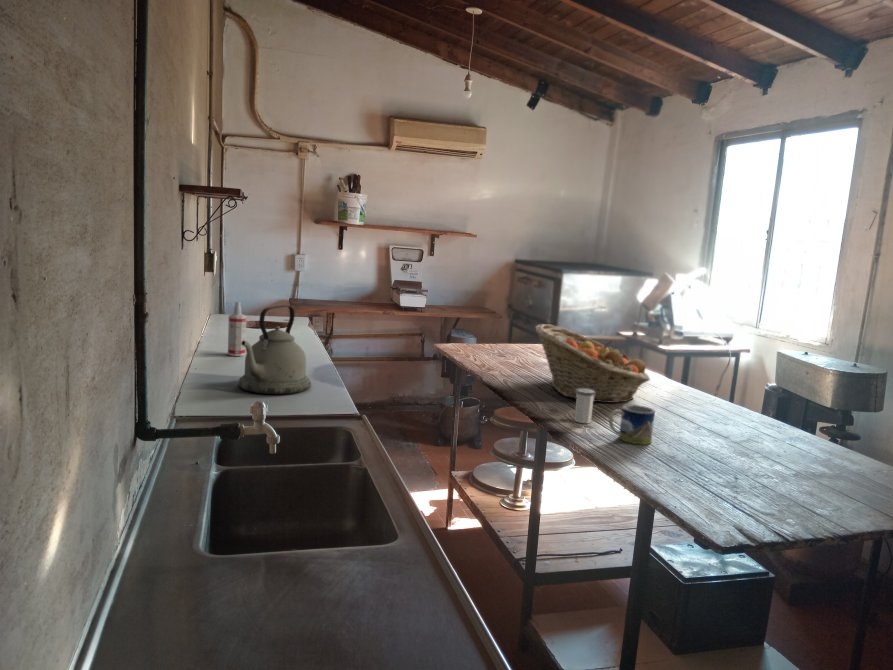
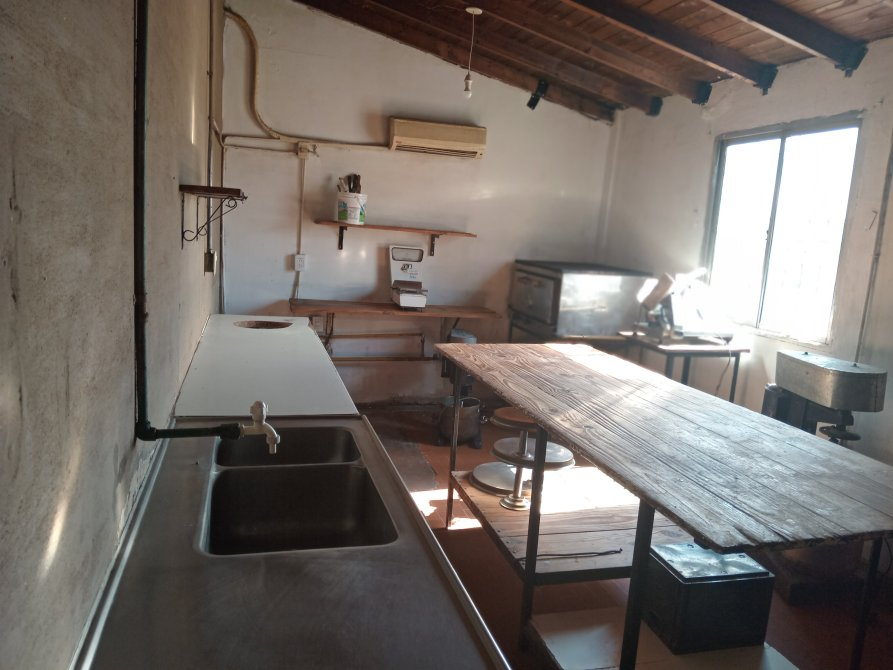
- kettle [237,304,312,395]
- fruit basket [534,323,651,404]
- salt shaker [573,389,595,424]
- mug [608,404,656,446]
- spray bottle [227,300,247,357]
